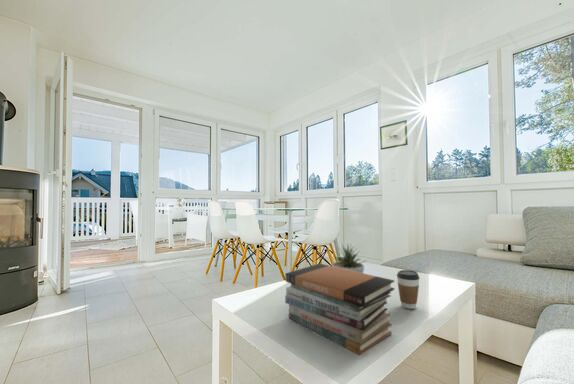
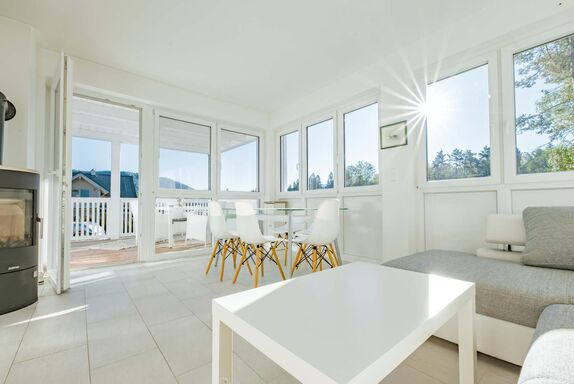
- book stack [284,263,396,356]
- coffee cup [396,269,421,310]
- potted plant [331,242,366,273]
